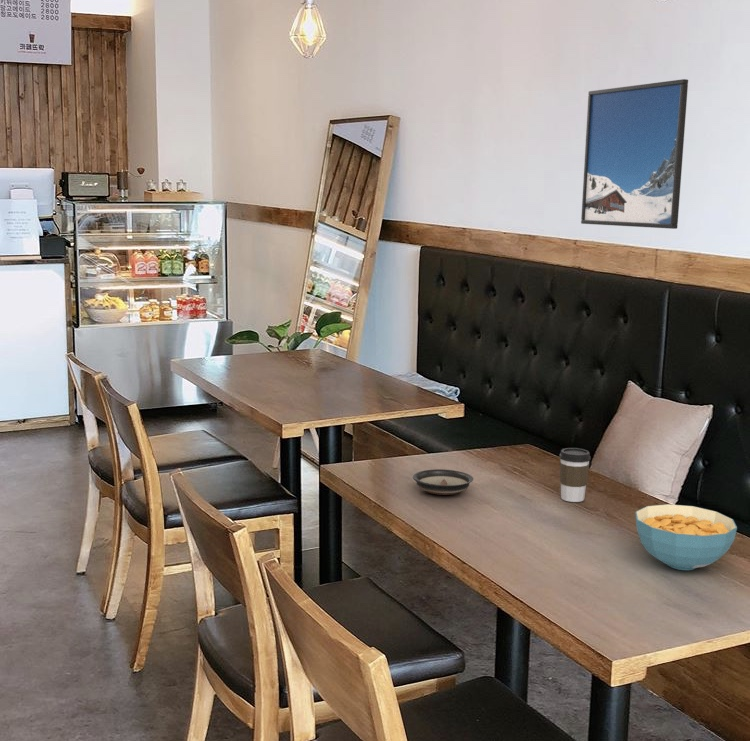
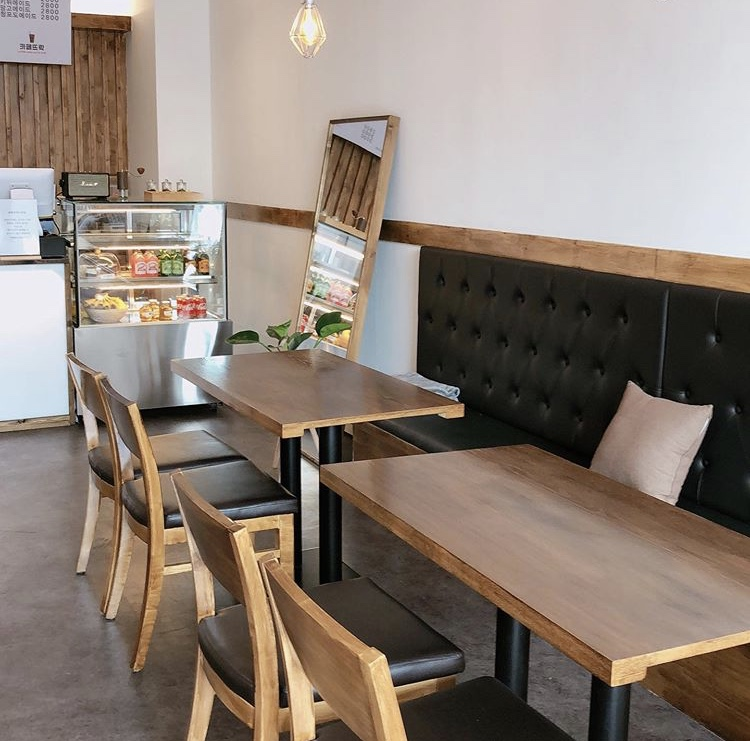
- saucer [412,468,474,496]
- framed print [580,78,689,230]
- cereal bowl [634,503,738,571]
- coffee cup [558,447,592,503]
